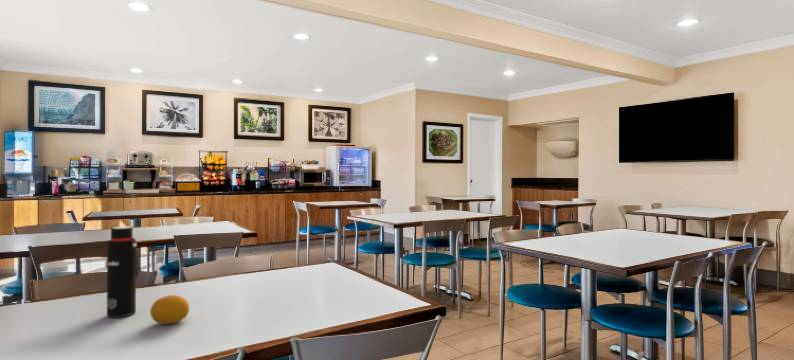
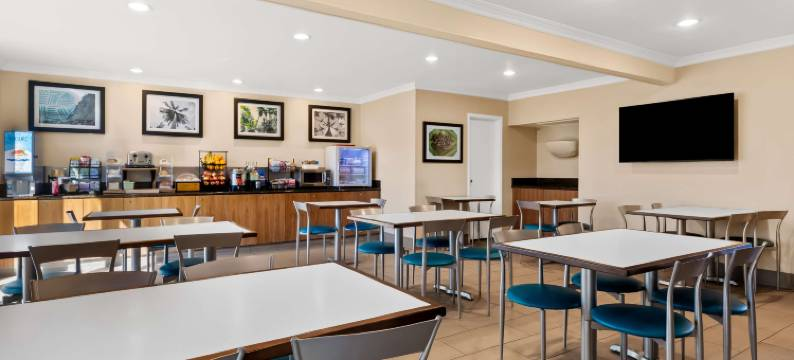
- fruit [149,294,190,325]
- water bottle [106,226,139,318]
